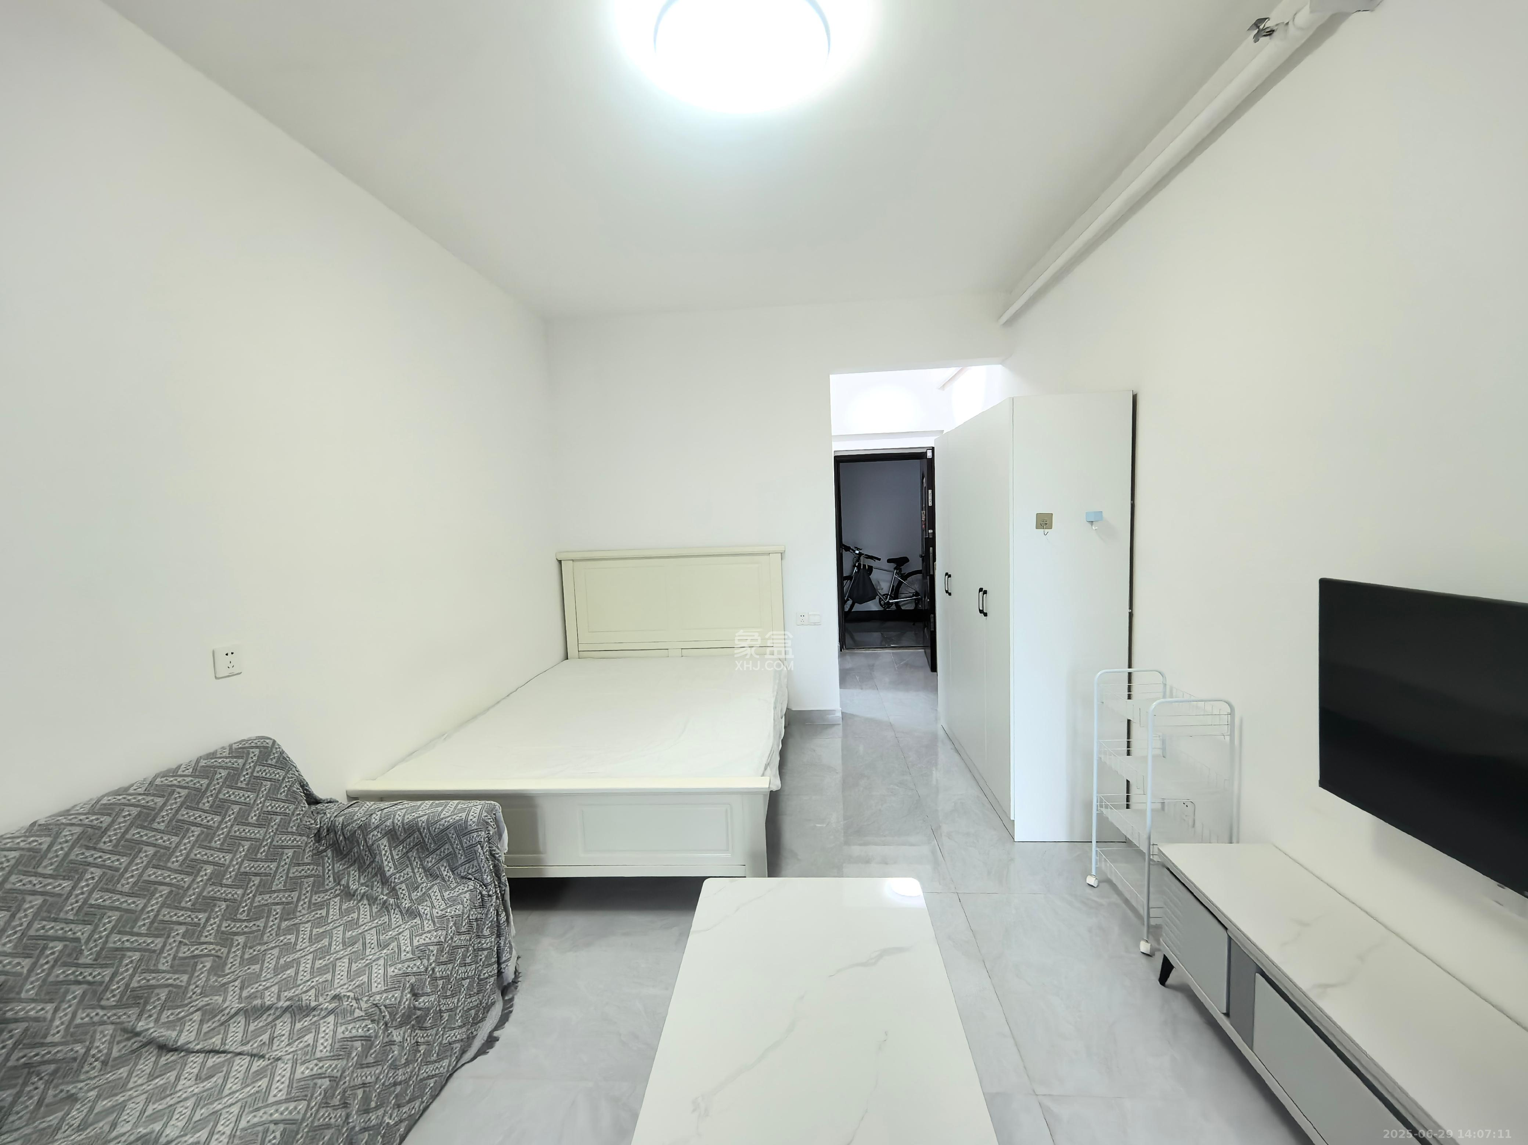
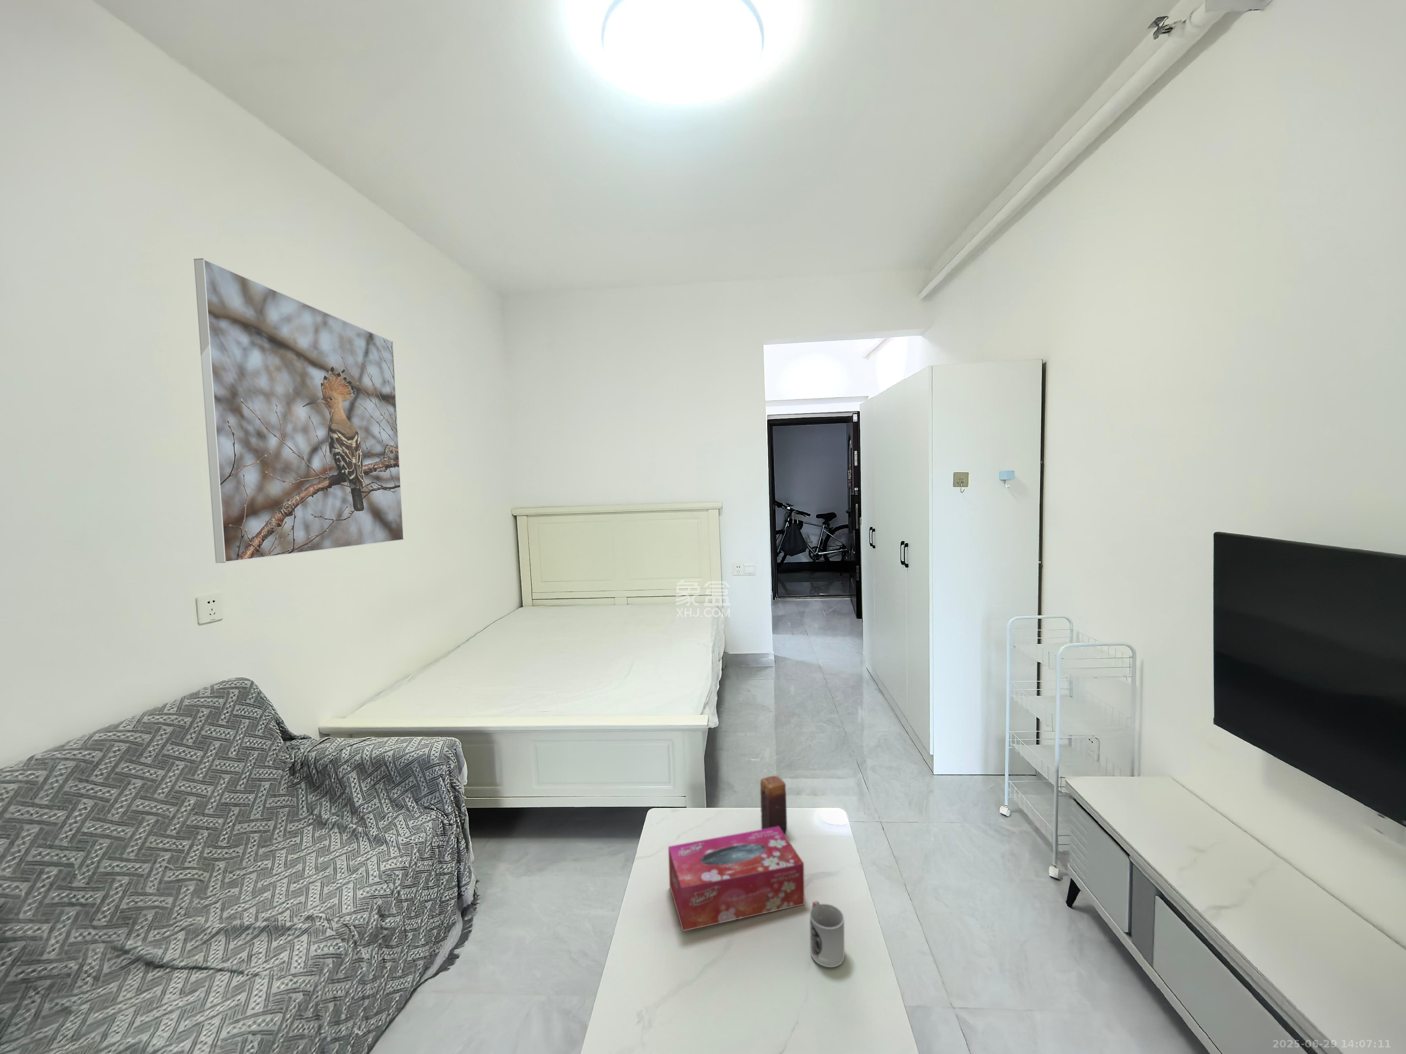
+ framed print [194,258,404,564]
+ candle [759,775,787,836]
+ cup [809,900,845,968]
+ tissue box [668,826,805,932]
